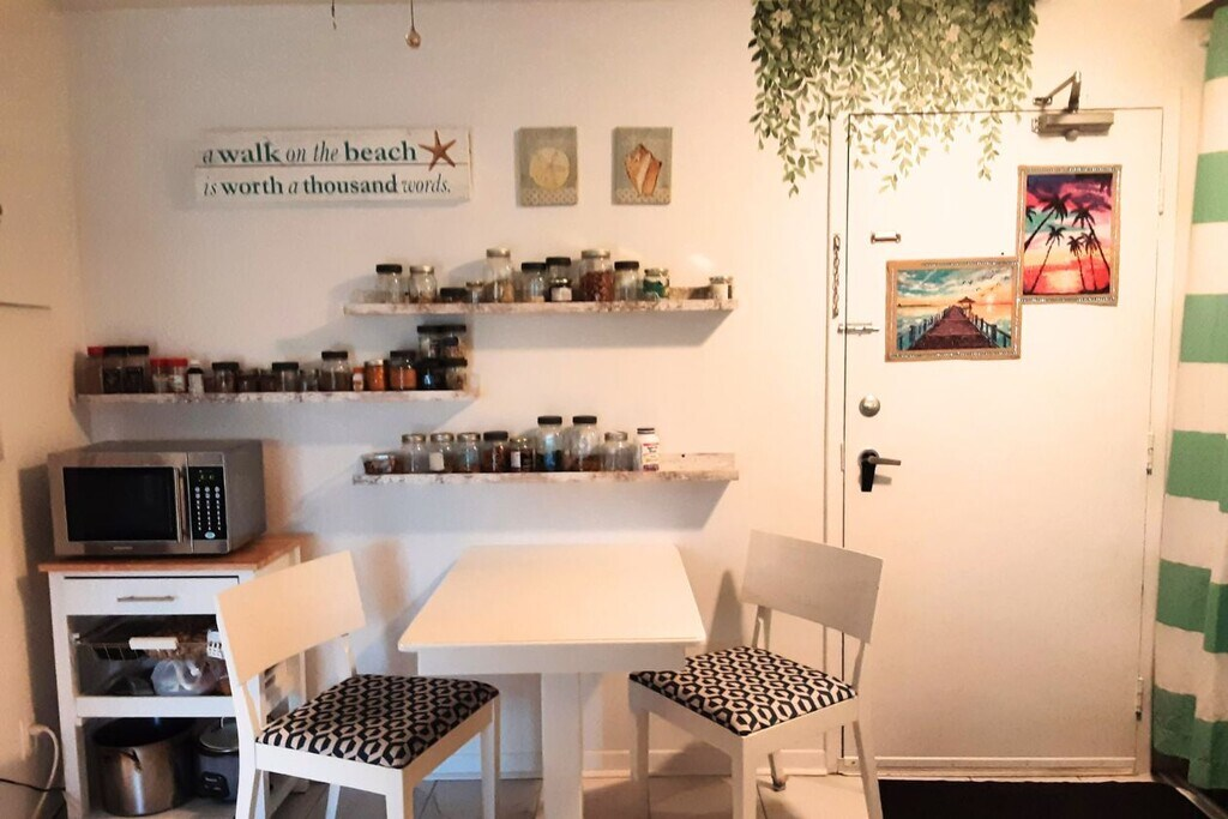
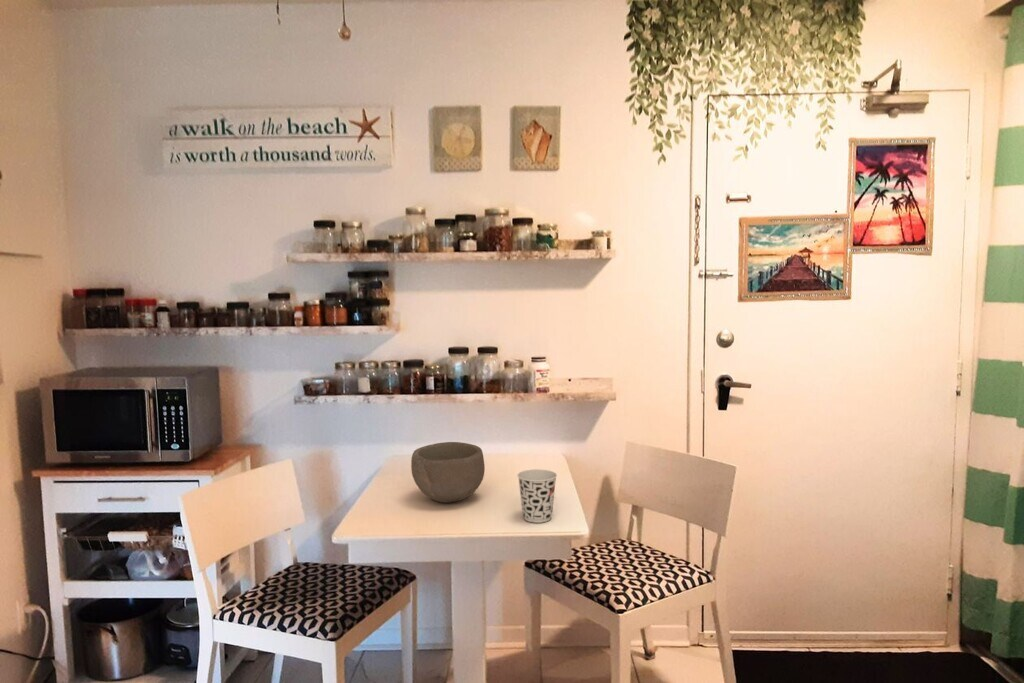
+ bowl [410,441,486,504]
+ cup [516,468,558,524]
